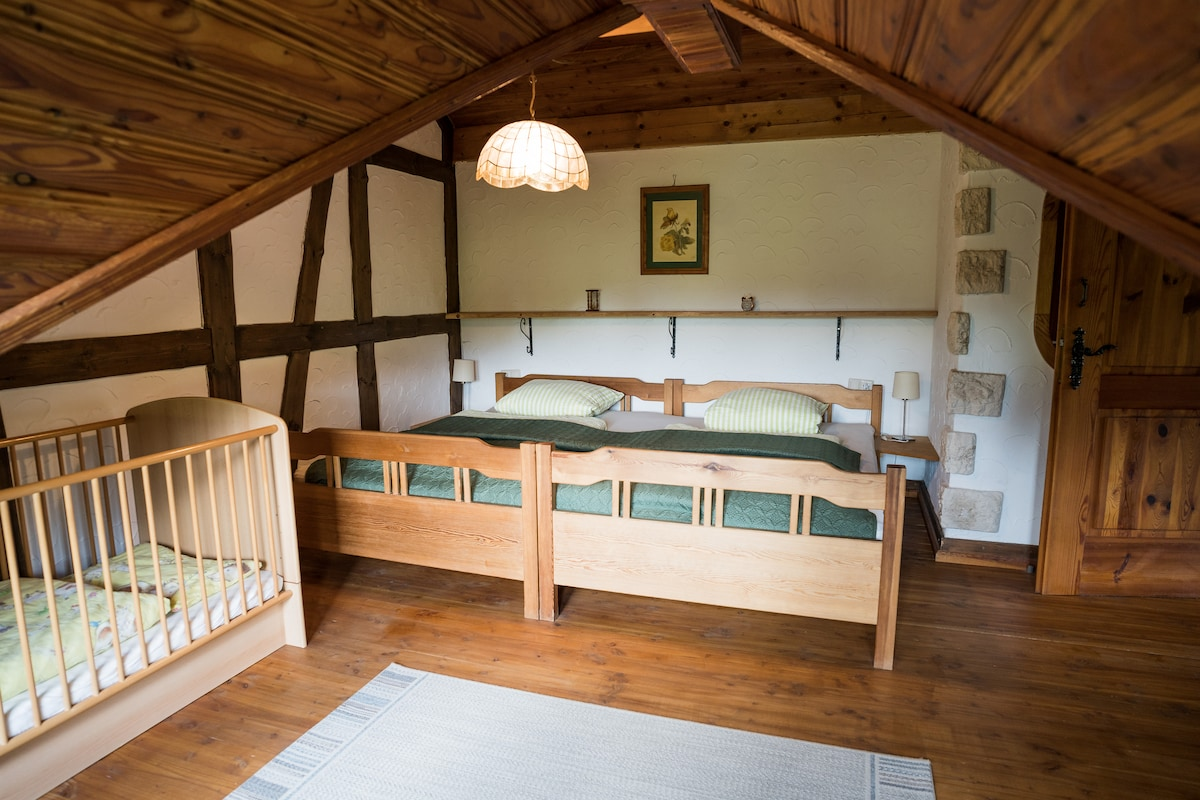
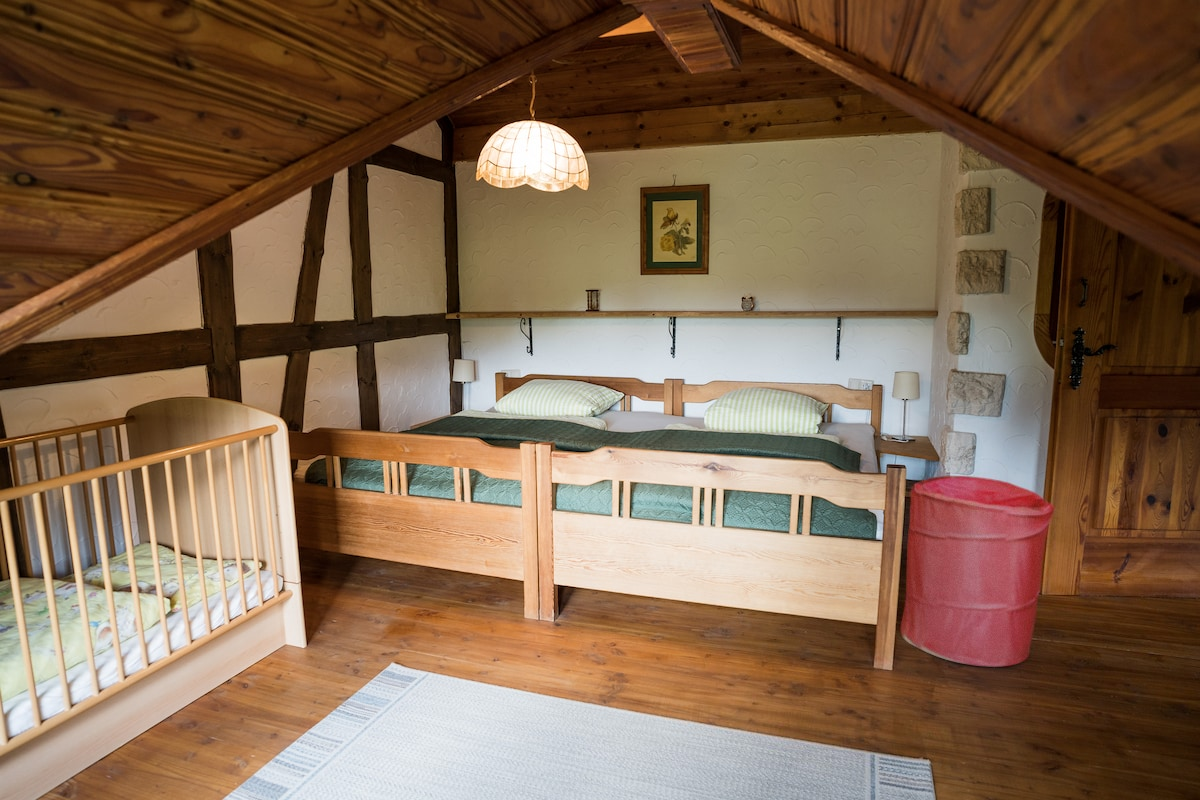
+ laundry hamper [899,475,1055,668]
